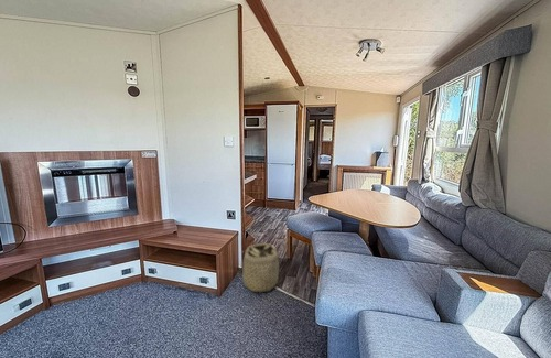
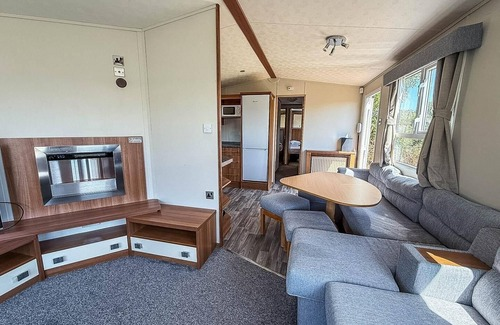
- basket [235,242,283,294]
